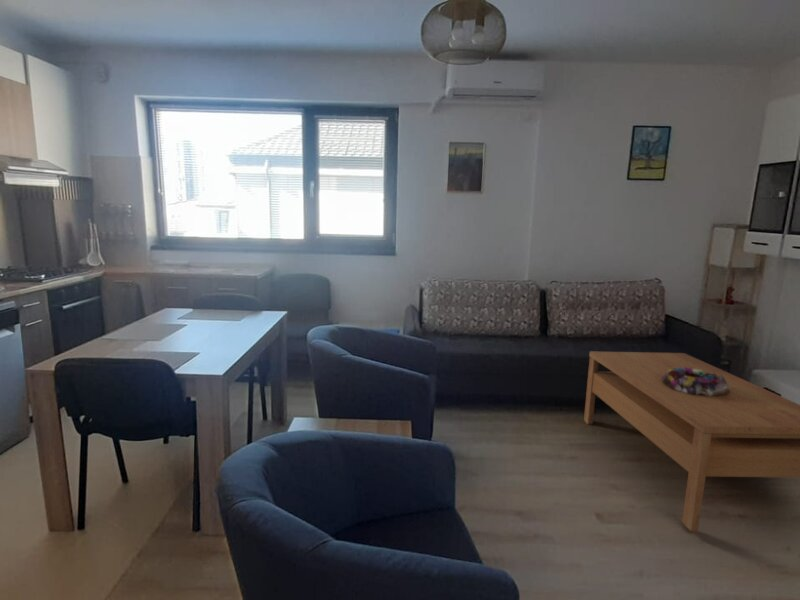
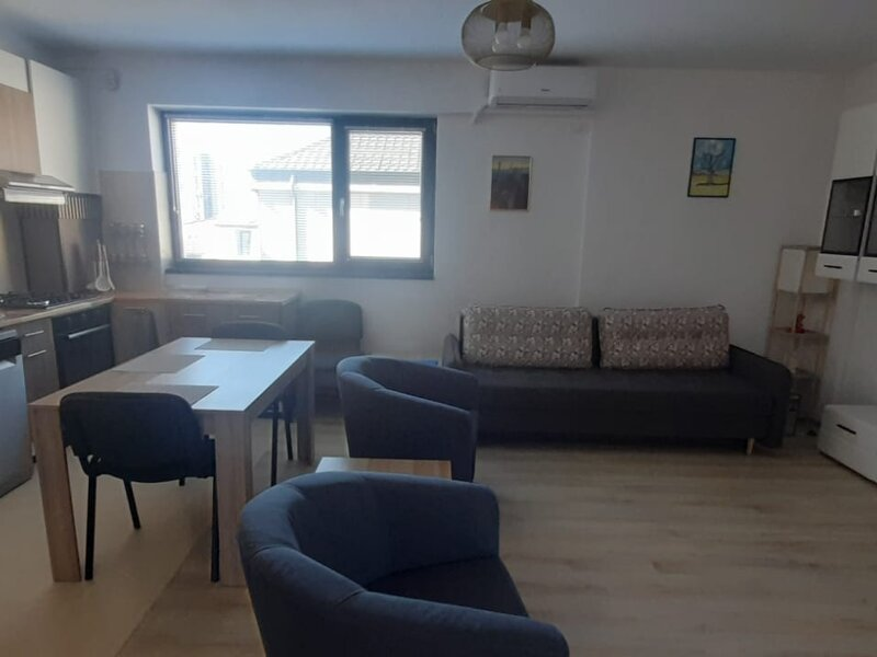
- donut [662,367,730,396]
- coffee table [583,350,800,532]
